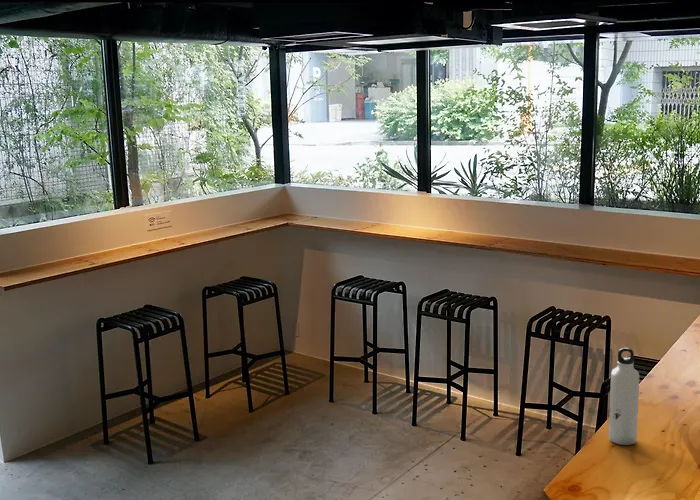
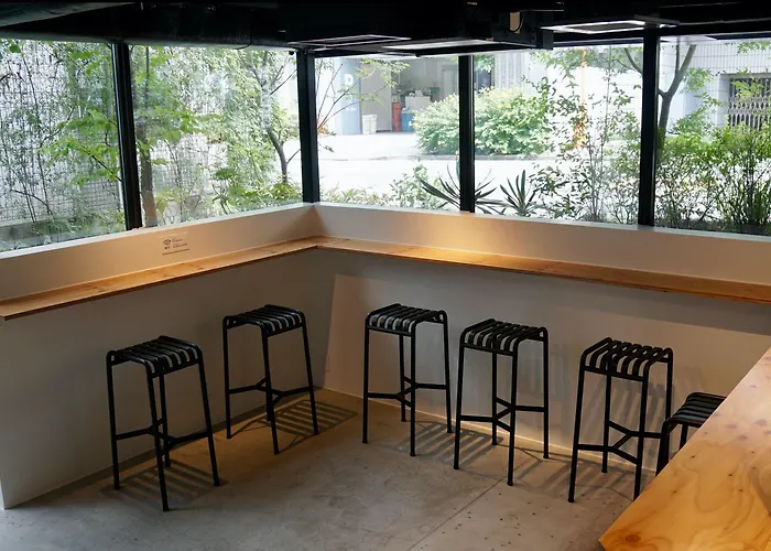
- water bottle [608,347,640,446]
